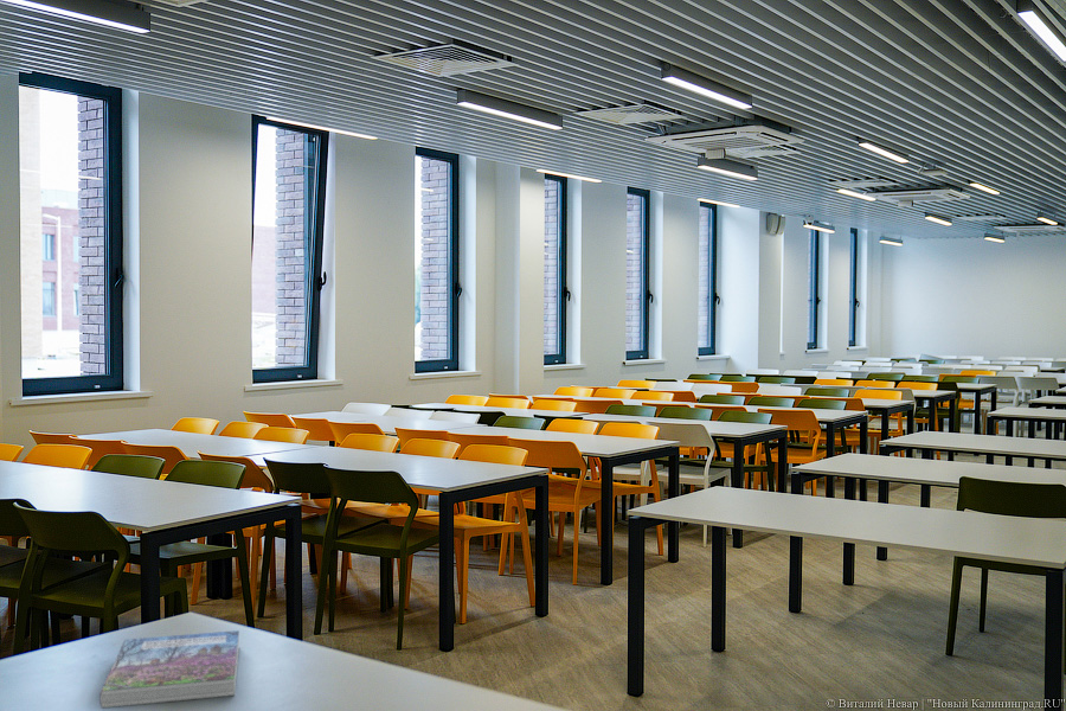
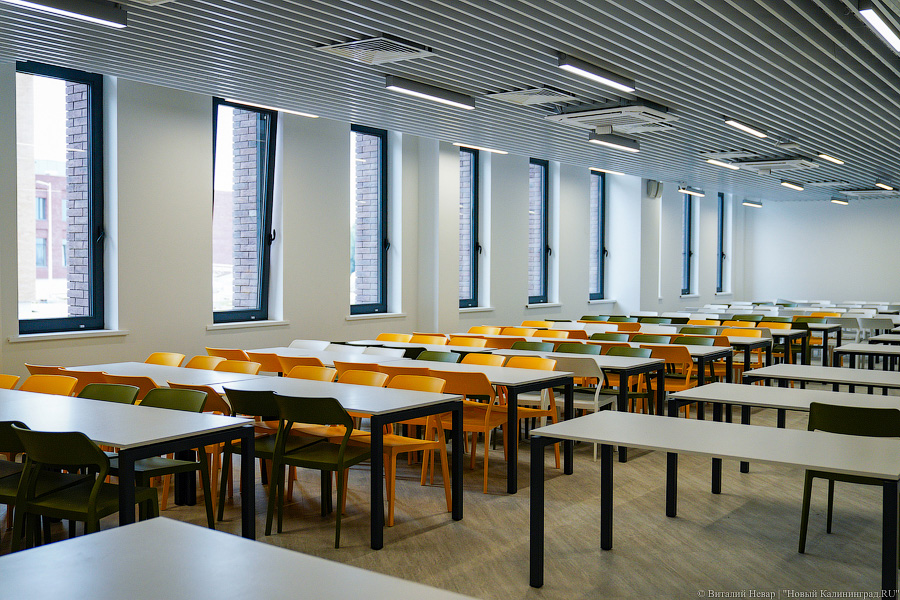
- book [98,629,240,710]
